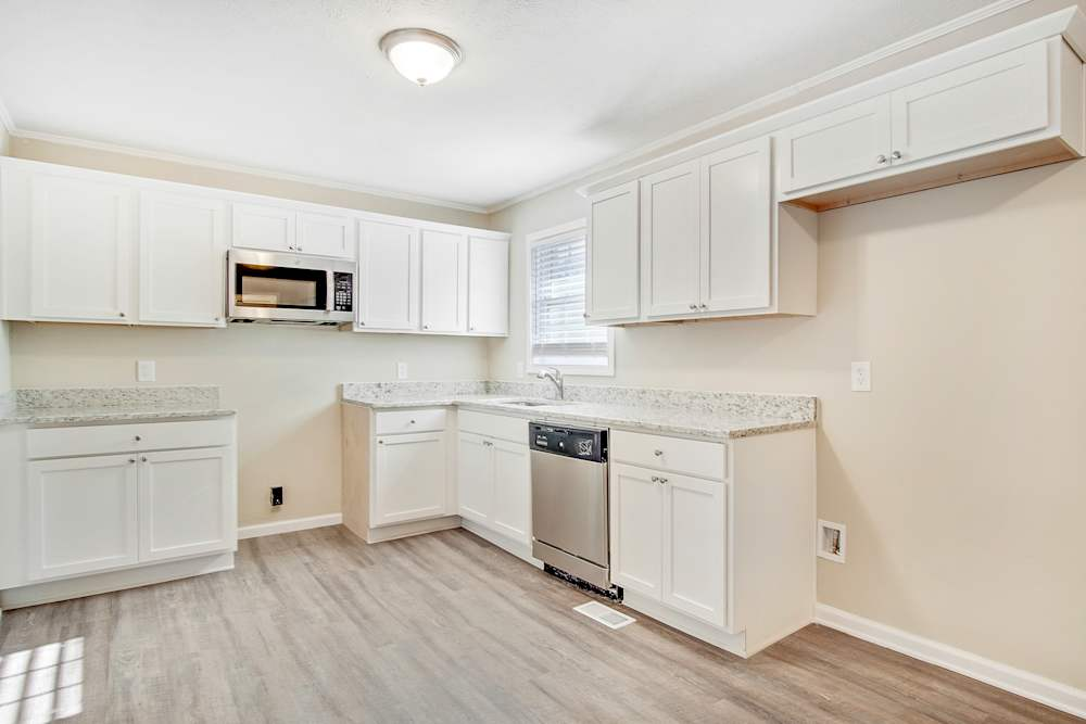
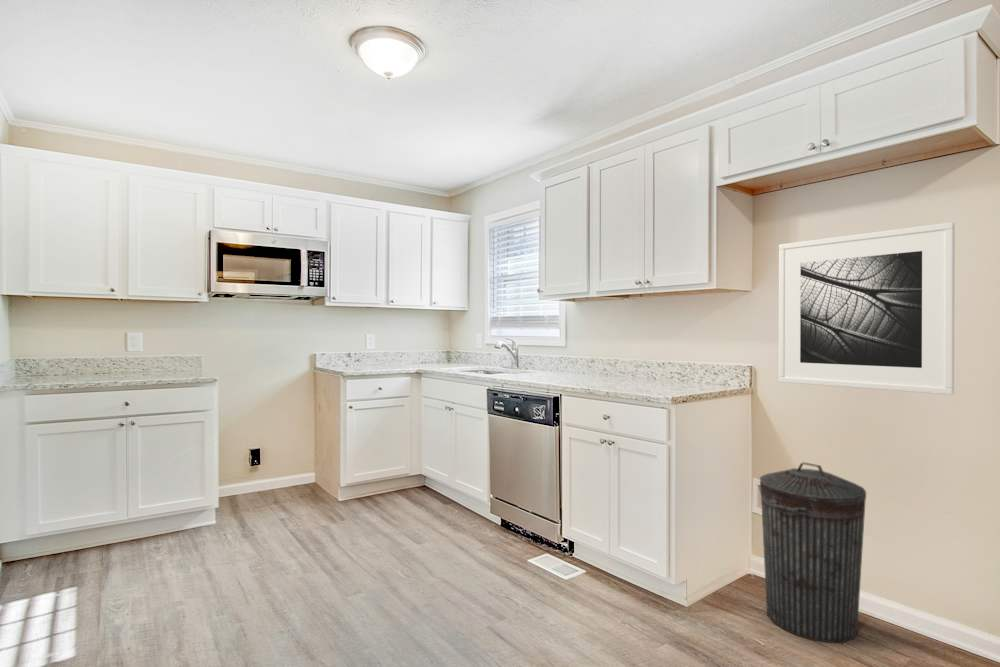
+ trash can [759,461,867,644]
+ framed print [778,221,956,396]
